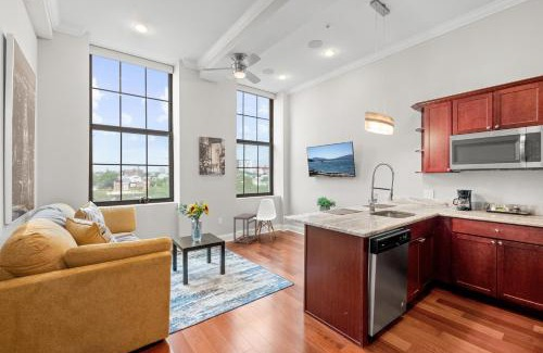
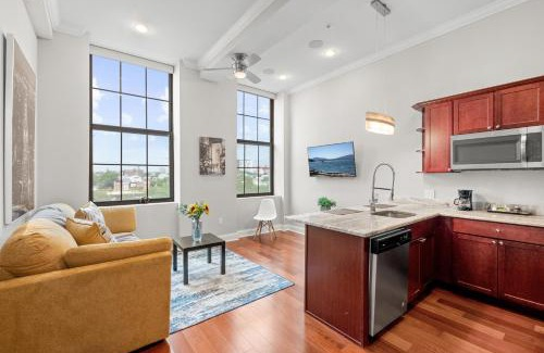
- side table [232,212,258,245]
